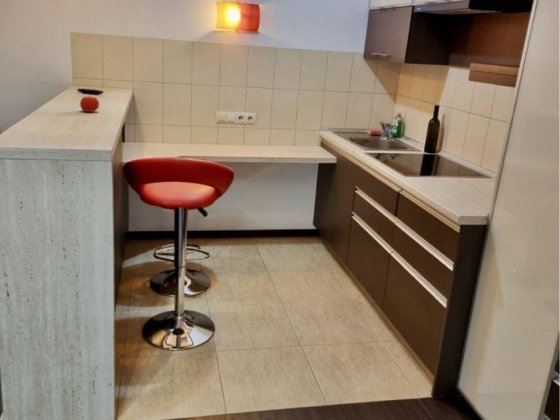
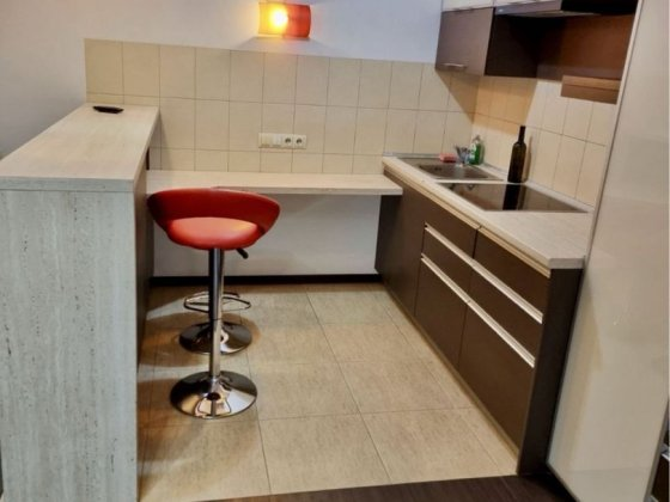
- fruit [79,94,100,113]
